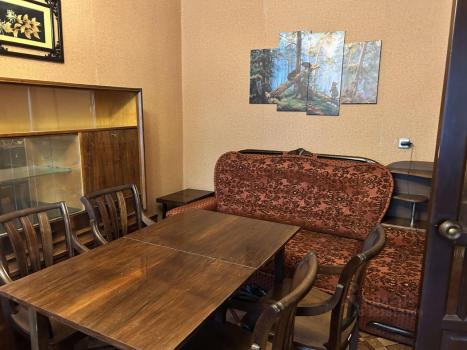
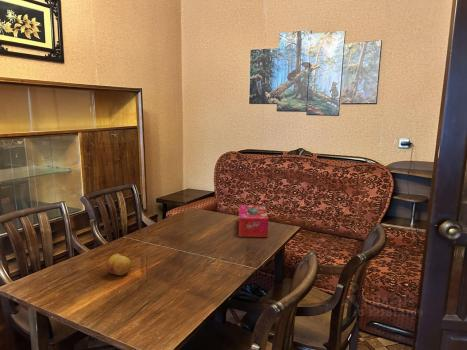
+ tissue box [238,204,269,238]
+ fruit [106,253,132,277]
